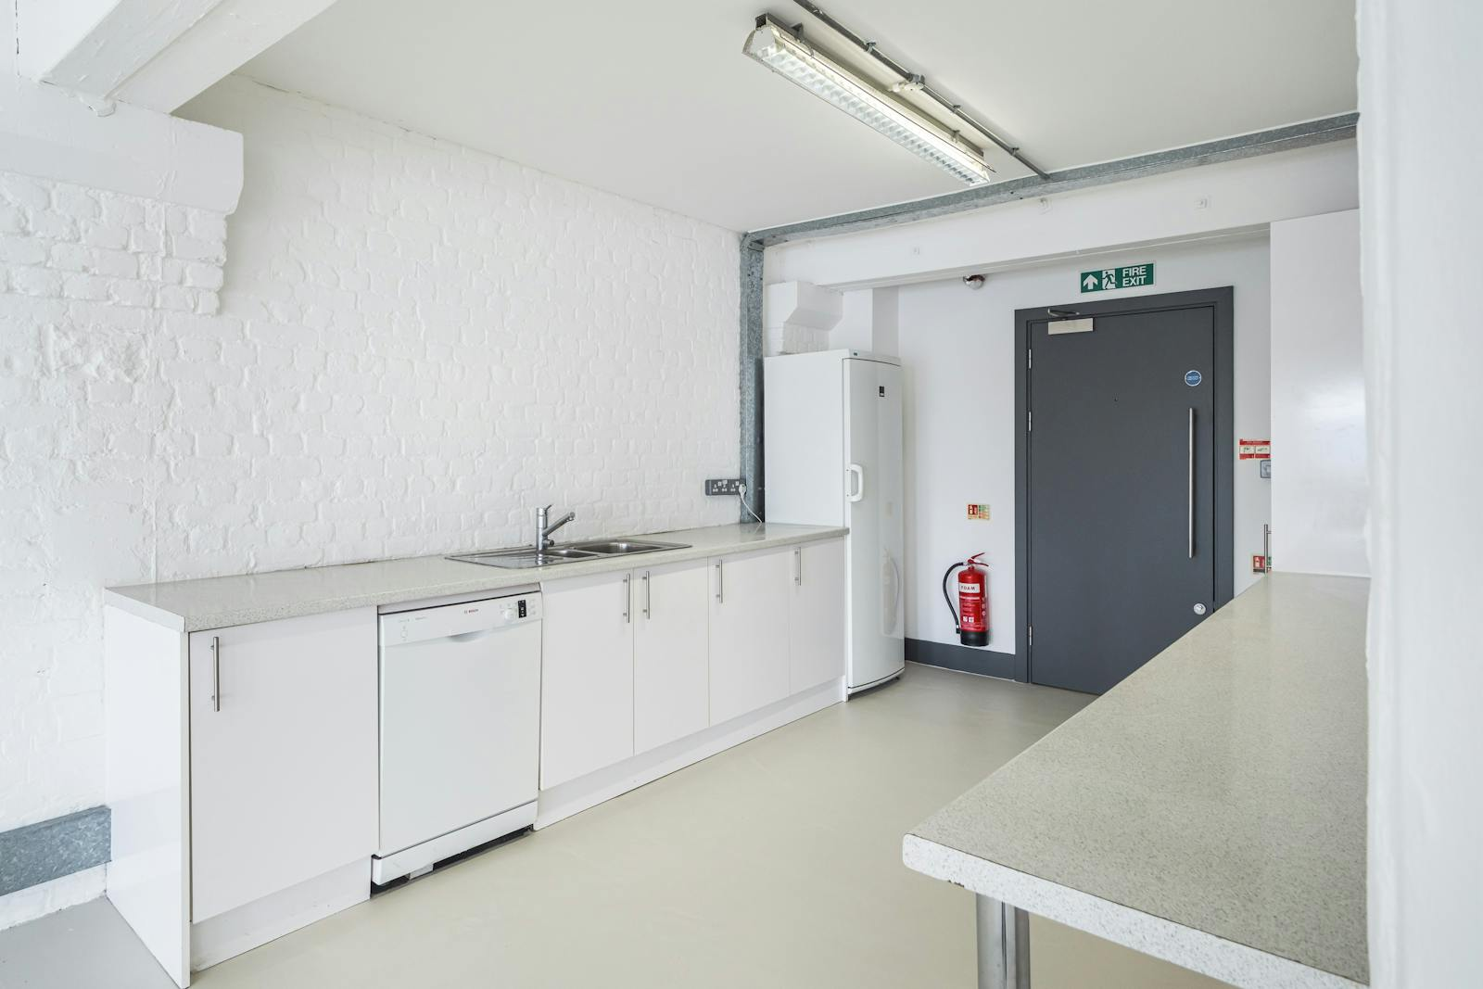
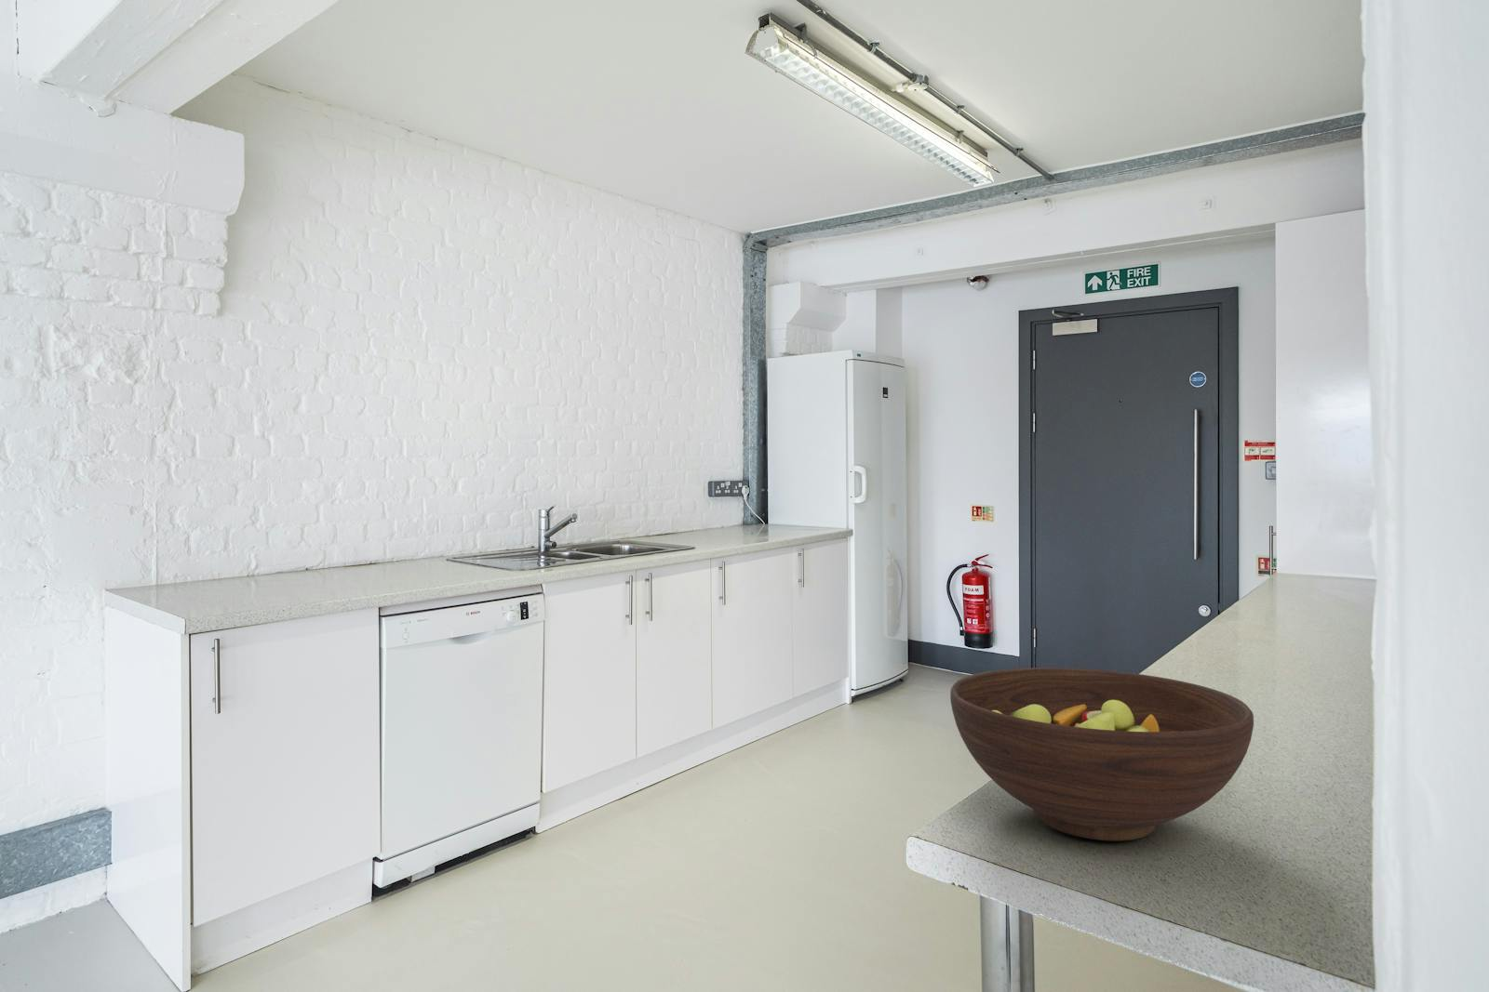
+ fruit bowl [949,666,1254,841]
